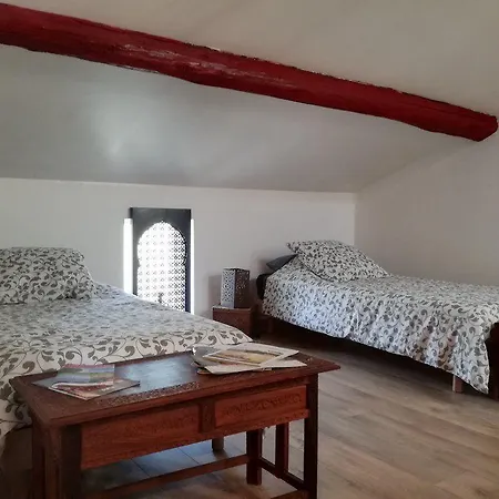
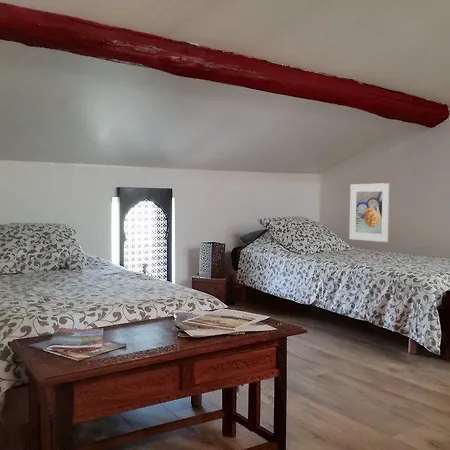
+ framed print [348,182,391,243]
